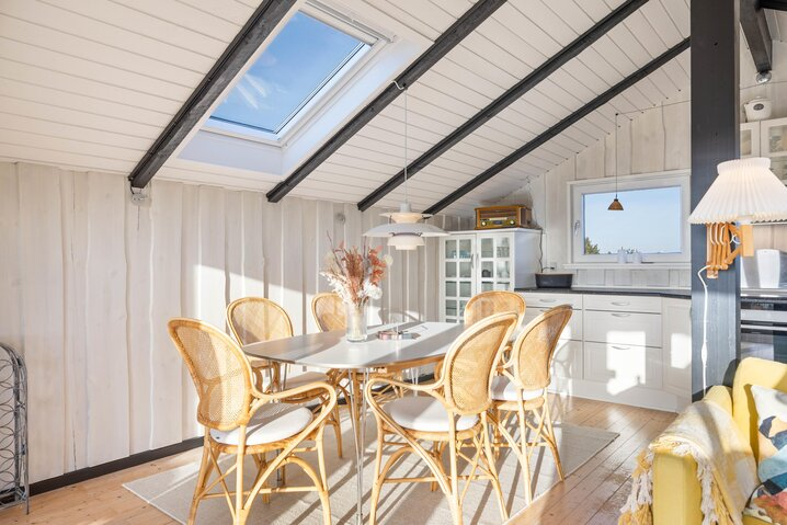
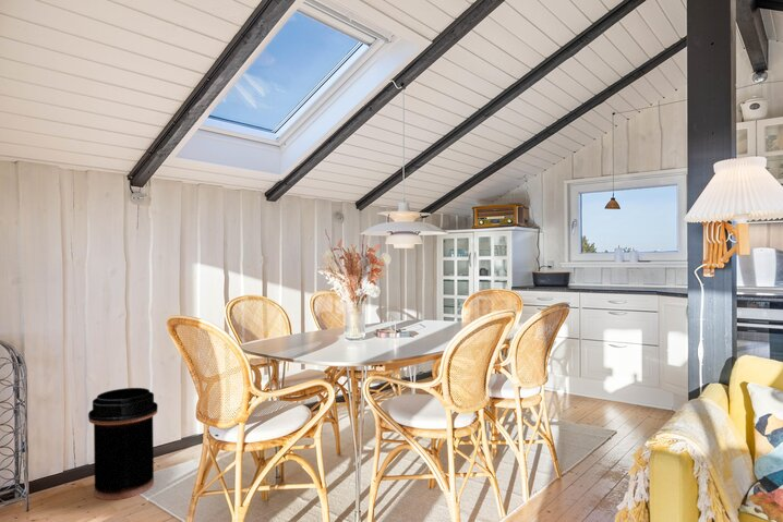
+ trash can [87,387,159,501]
